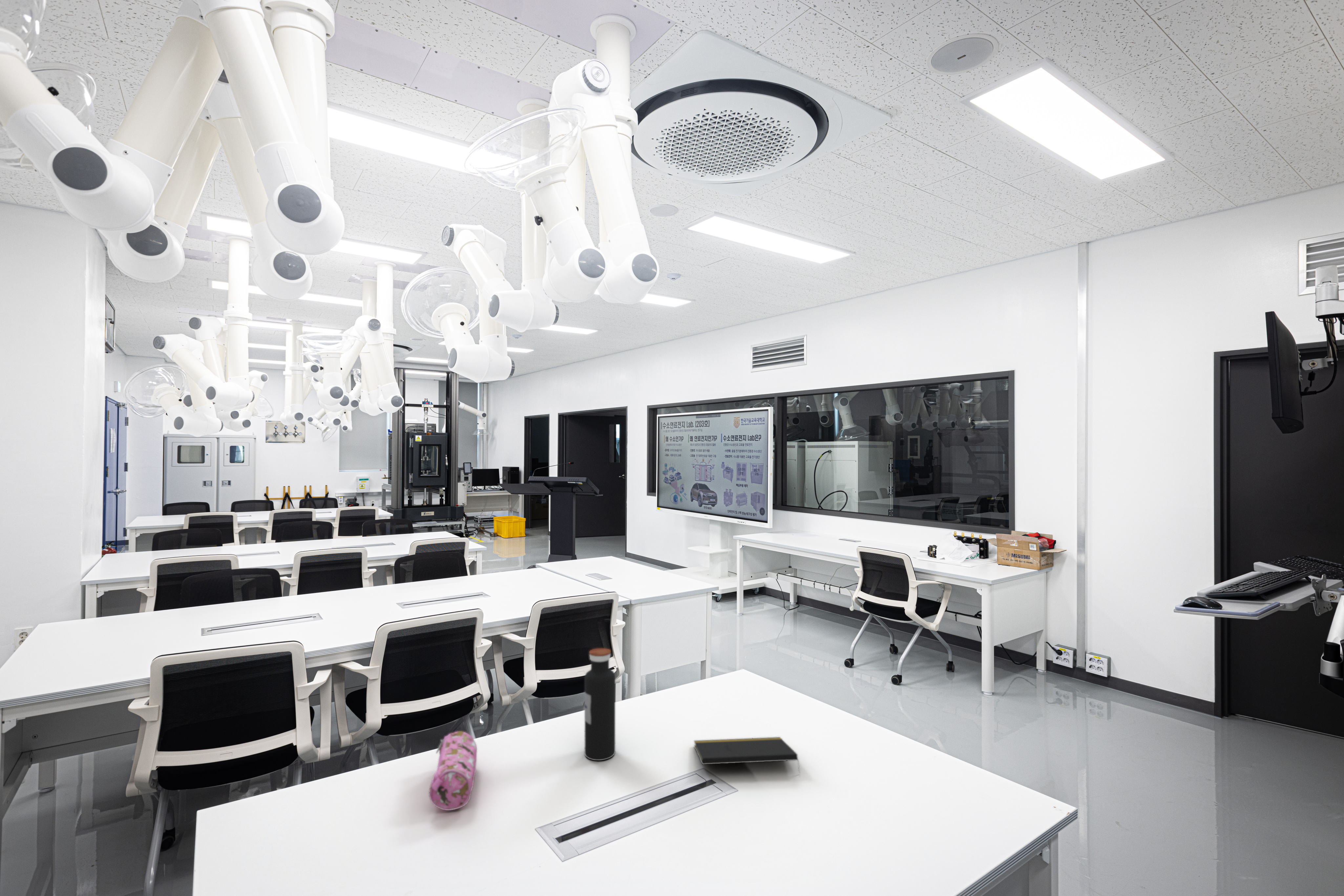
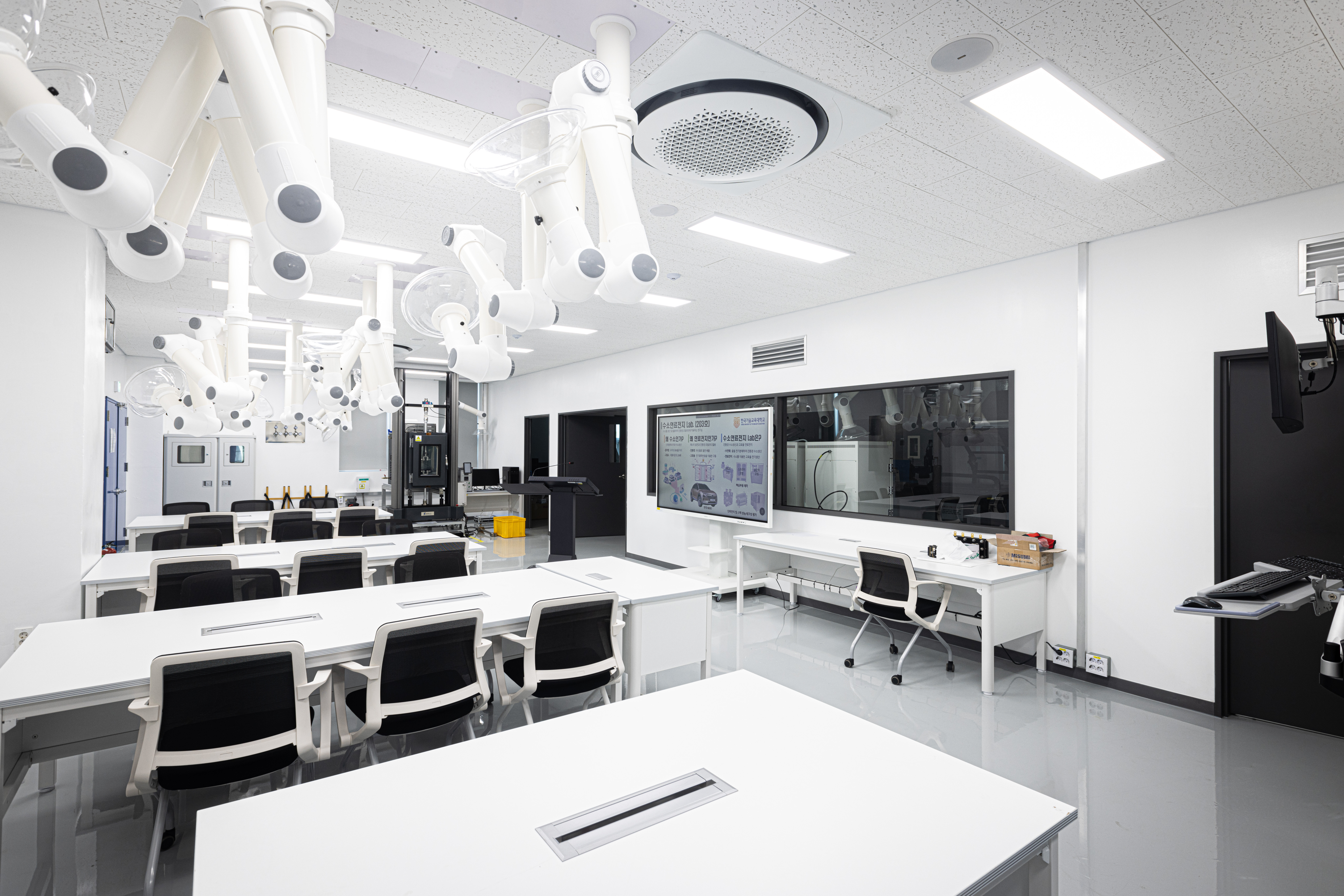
- water bottle [584,648,616,761]
- pencil case [429,731,477,811]
- notepad [694,737,801,773]
